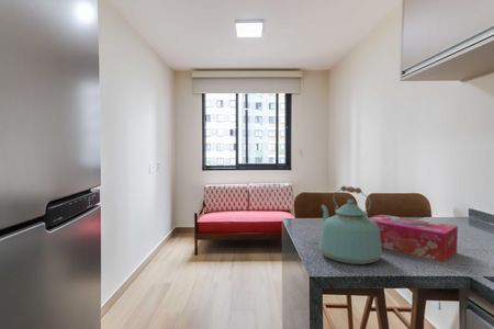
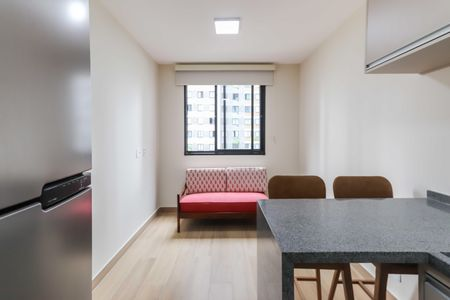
- kettle [318,185,383,265]
- tissue box [368,214,459,263]
